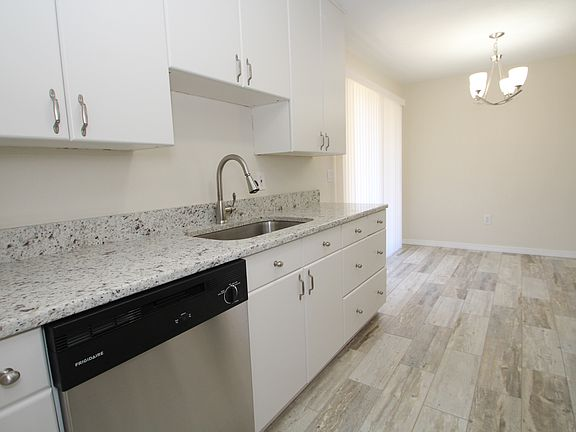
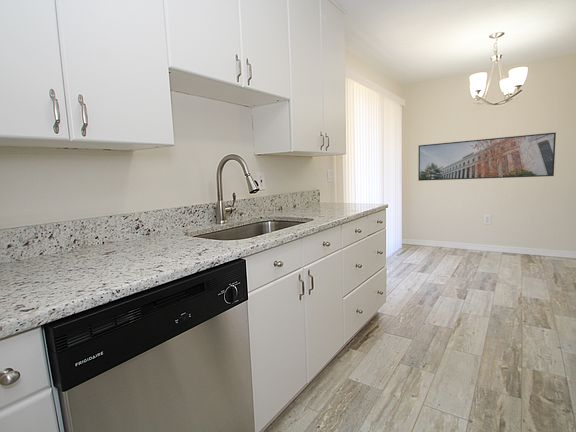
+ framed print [417,131,557,182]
